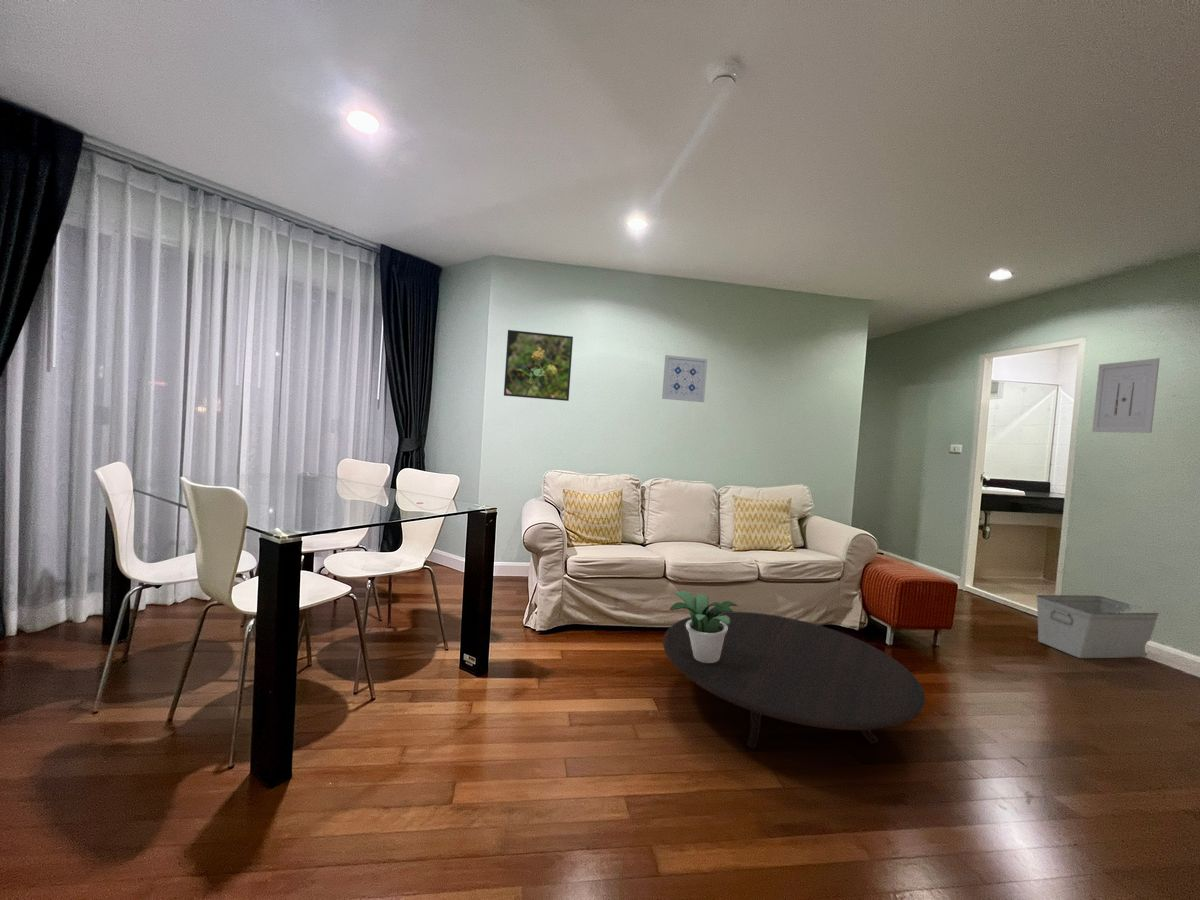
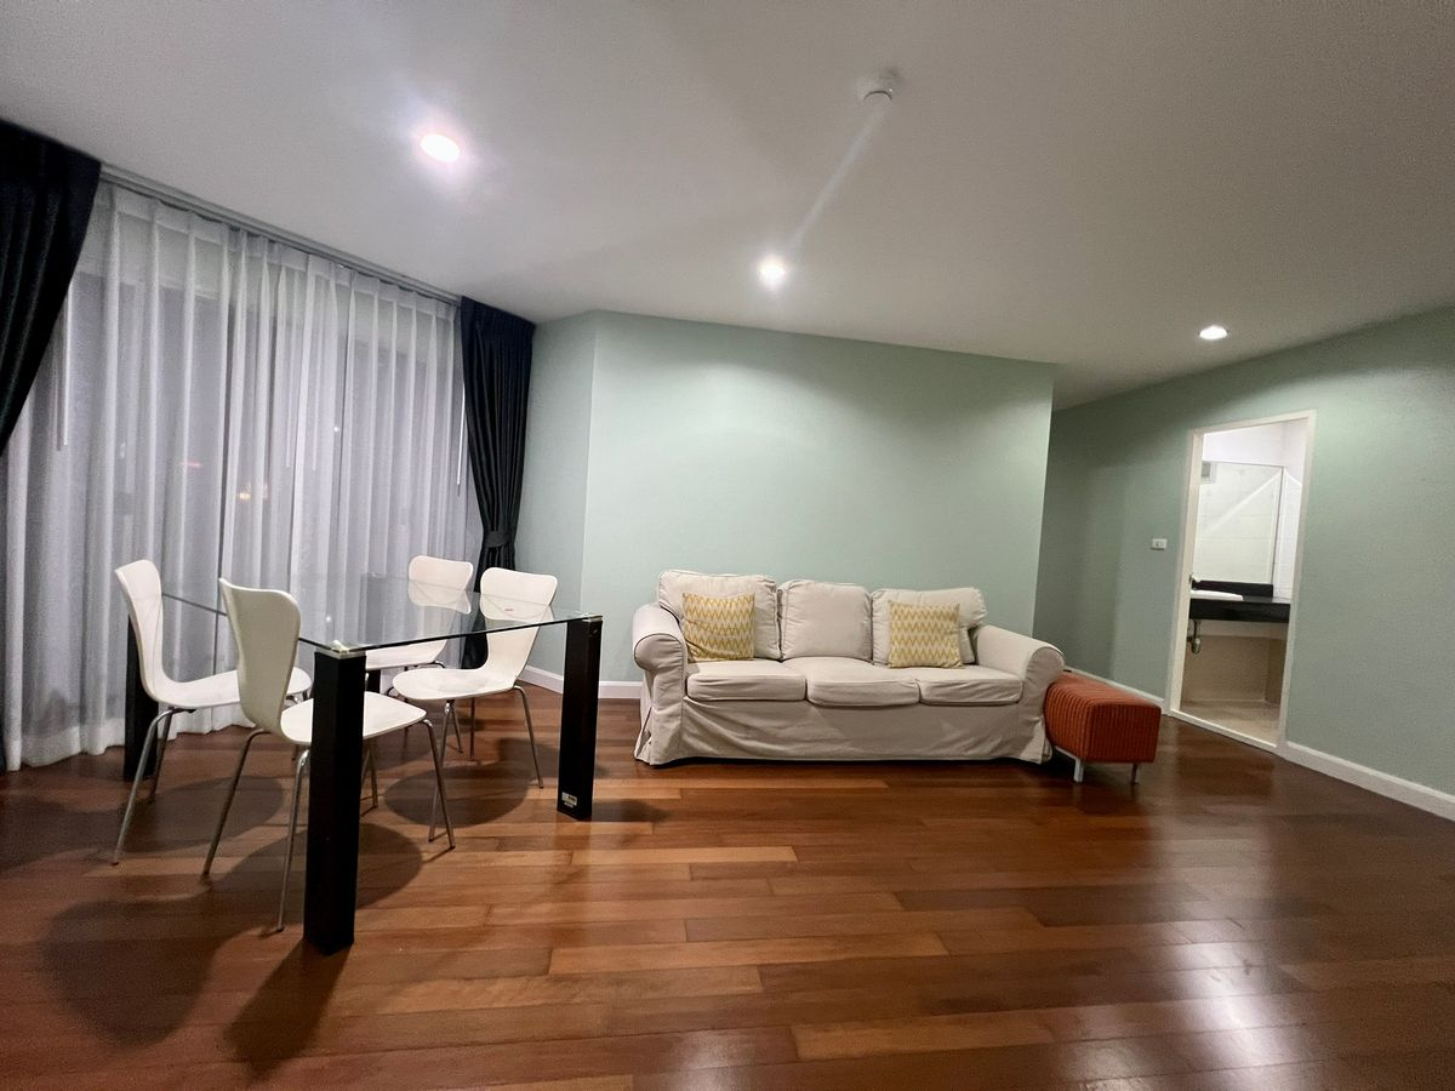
- wall art [1091,357,1161,434]
- potted plant [669,590,739,663]
- table [662,611,926,749]
- storage bin [1035,594,1160,659]
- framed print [503,329,574,402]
- wall art [661,354,708,403]
